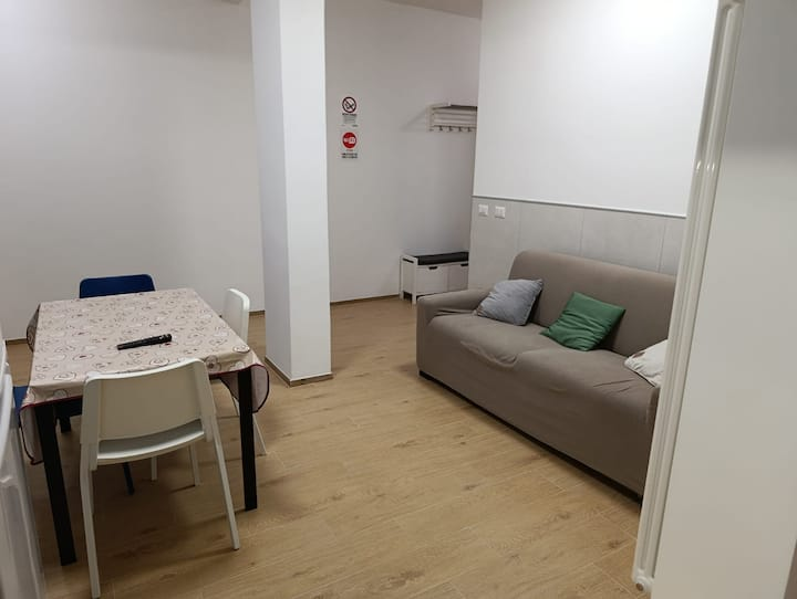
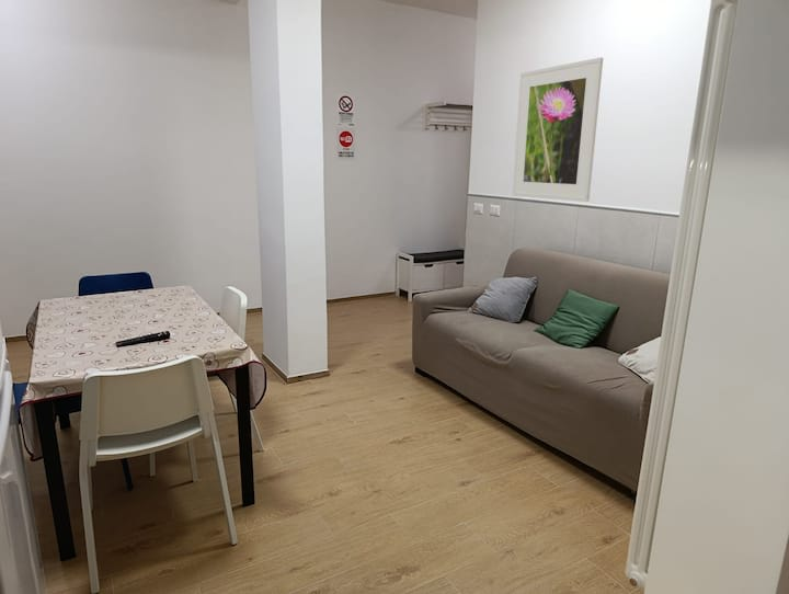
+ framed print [512,57,604,203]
